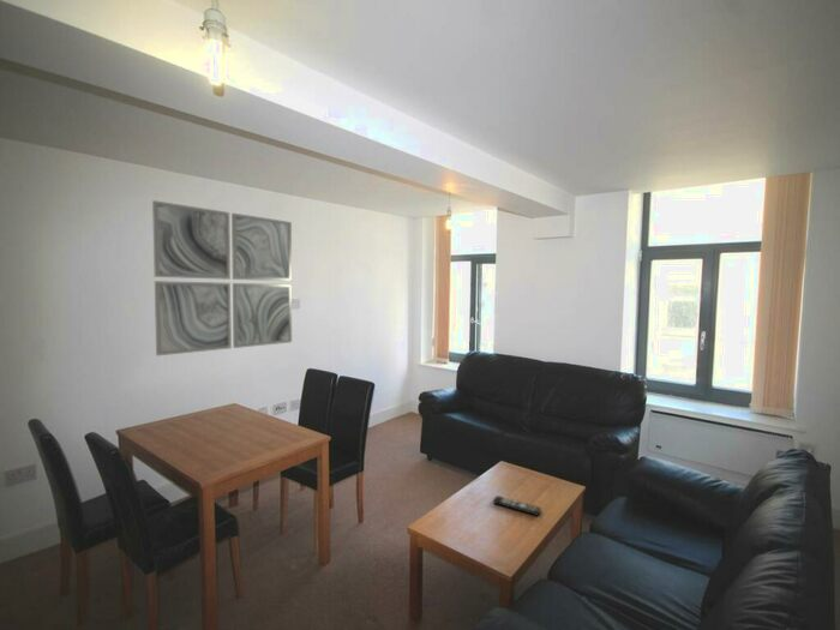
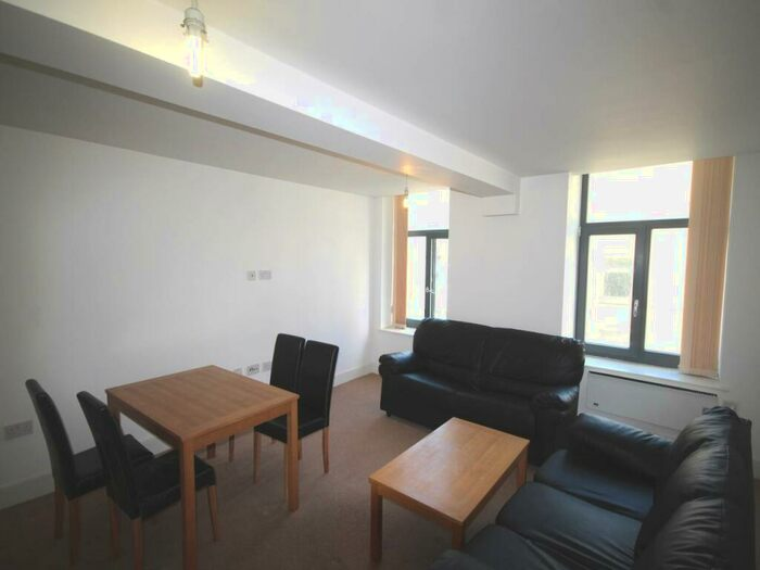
- wall art [151,199,293,356]
- remote control [492,494,542,517]
